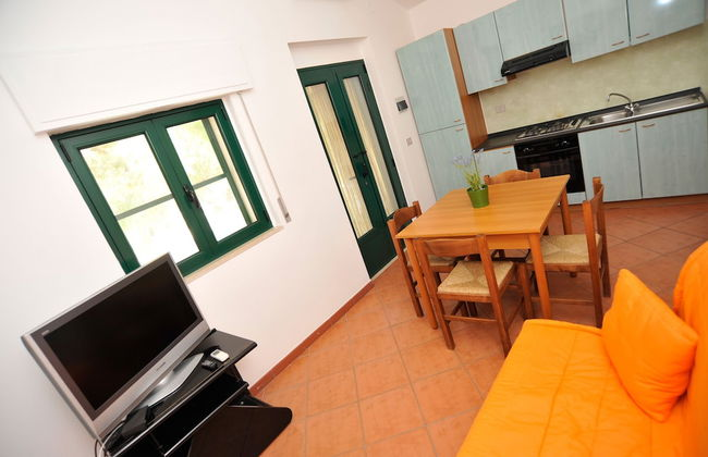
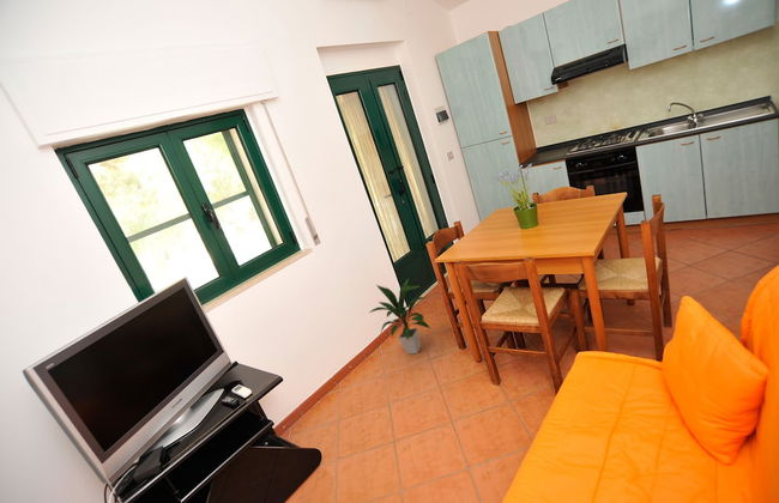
+ indoor plant [369,278,431,356]
